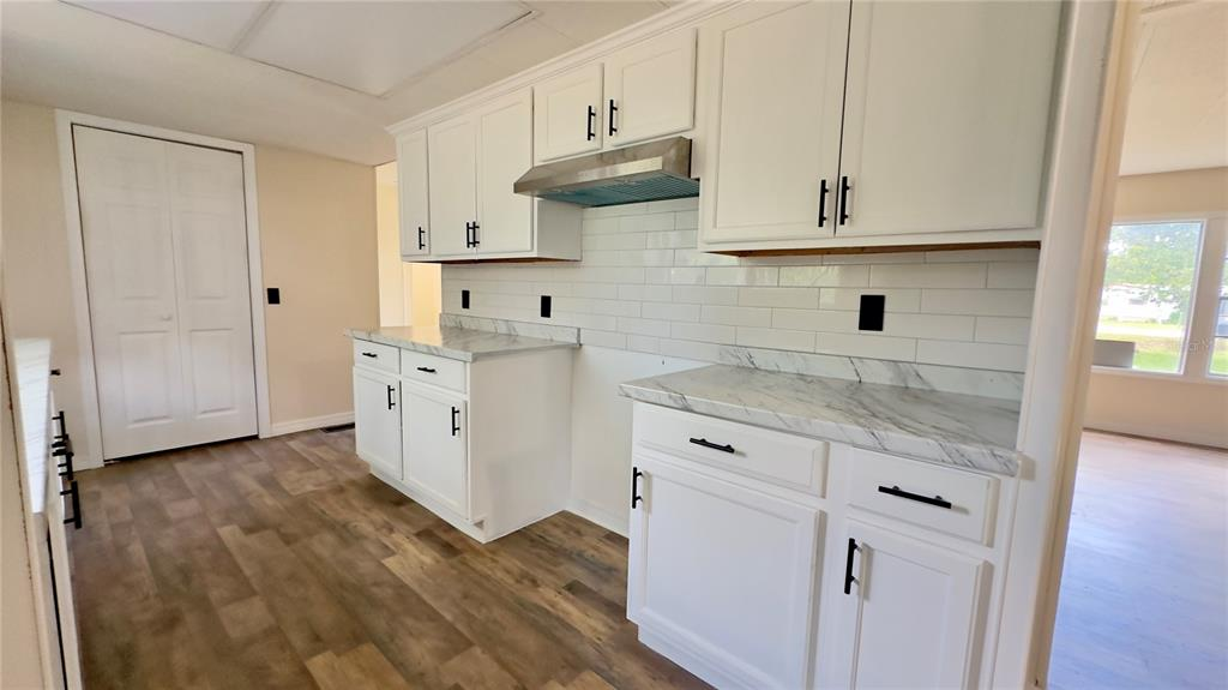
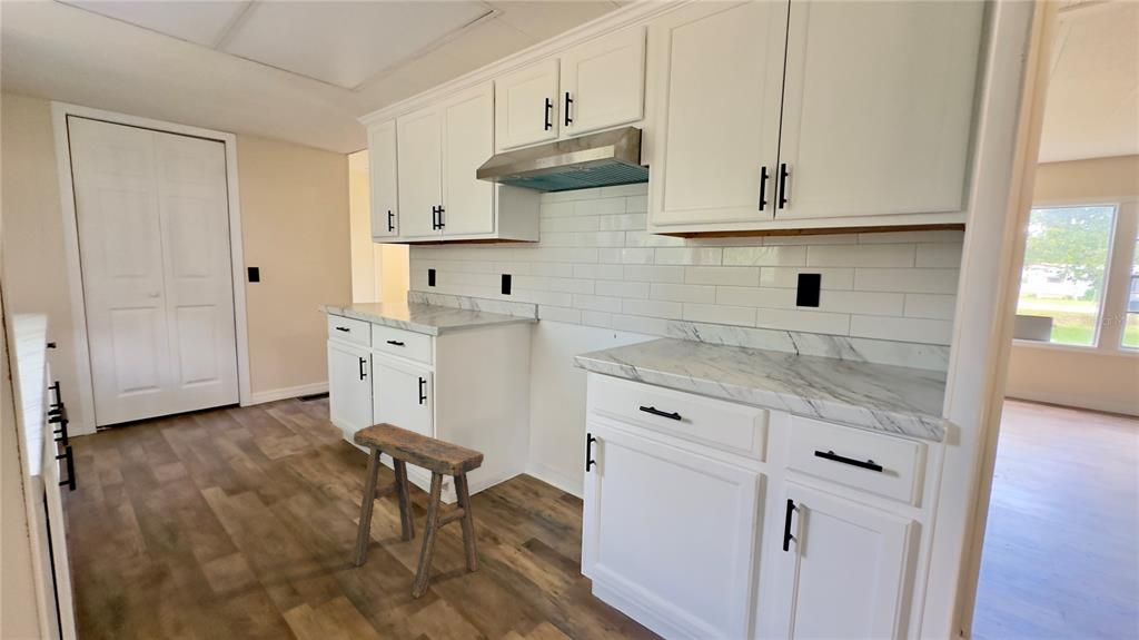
+ stool [353,422,485,599]
